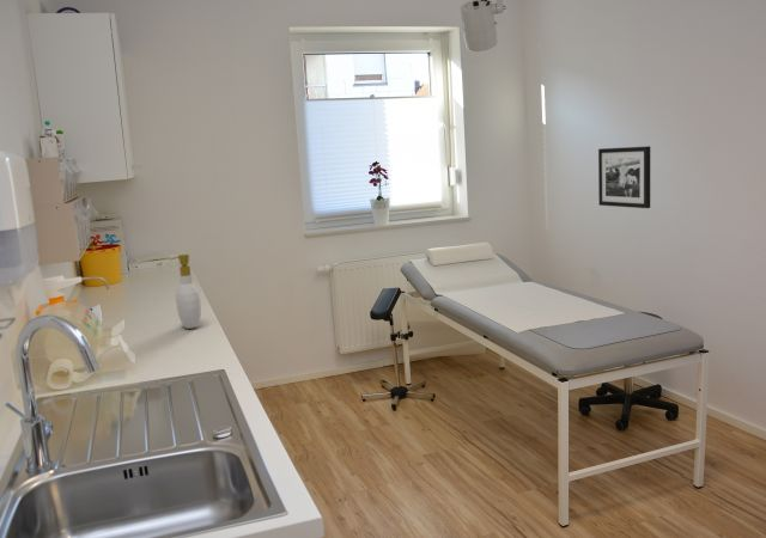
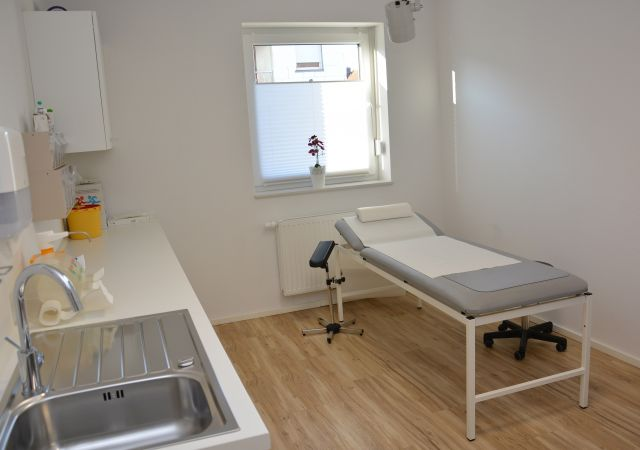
- picture frame [597,145,651,209]
- soap bottle [169,253,202,330]
